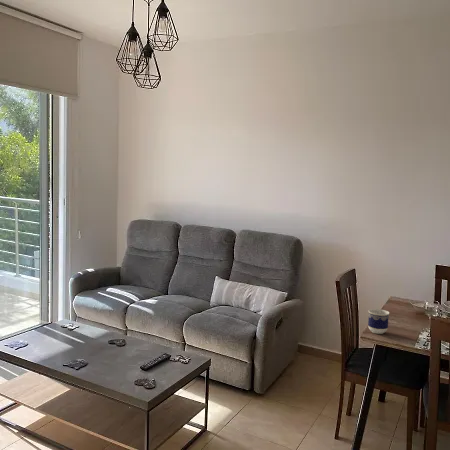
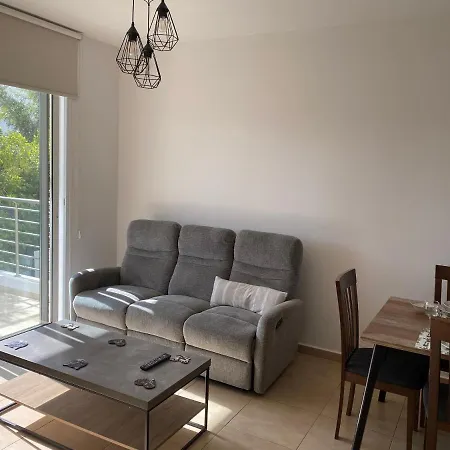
- cup [367,308,390,335]
